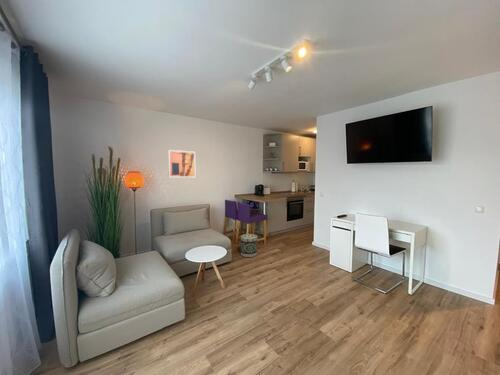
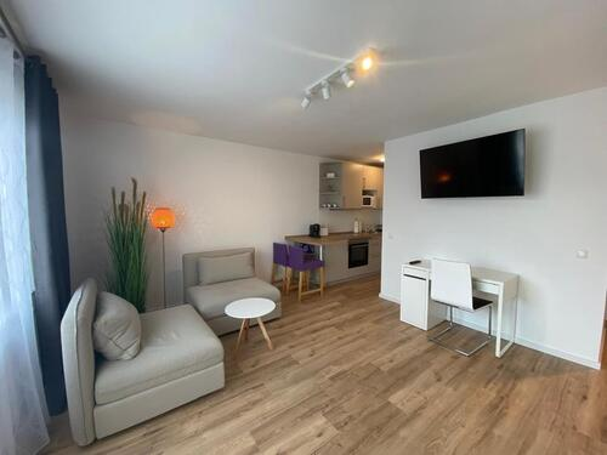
- basket [240,233,259,258]
- wall art [167,149,197,179]
